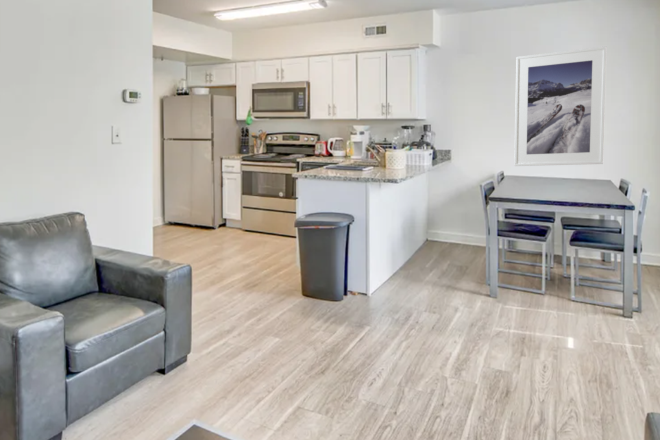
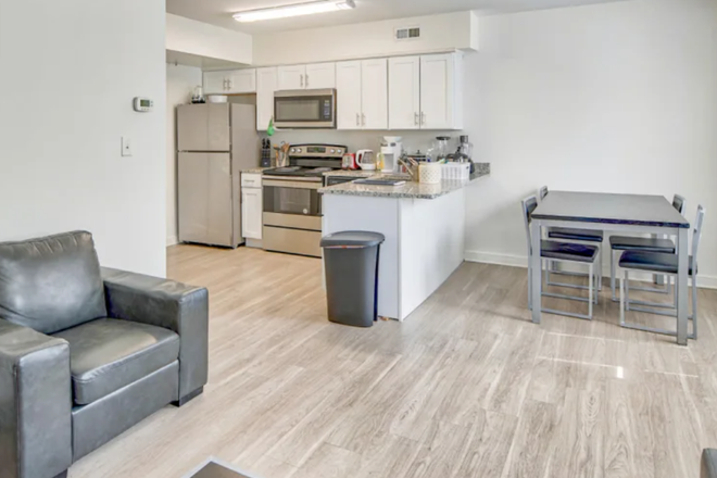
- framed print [513,45,608,167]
